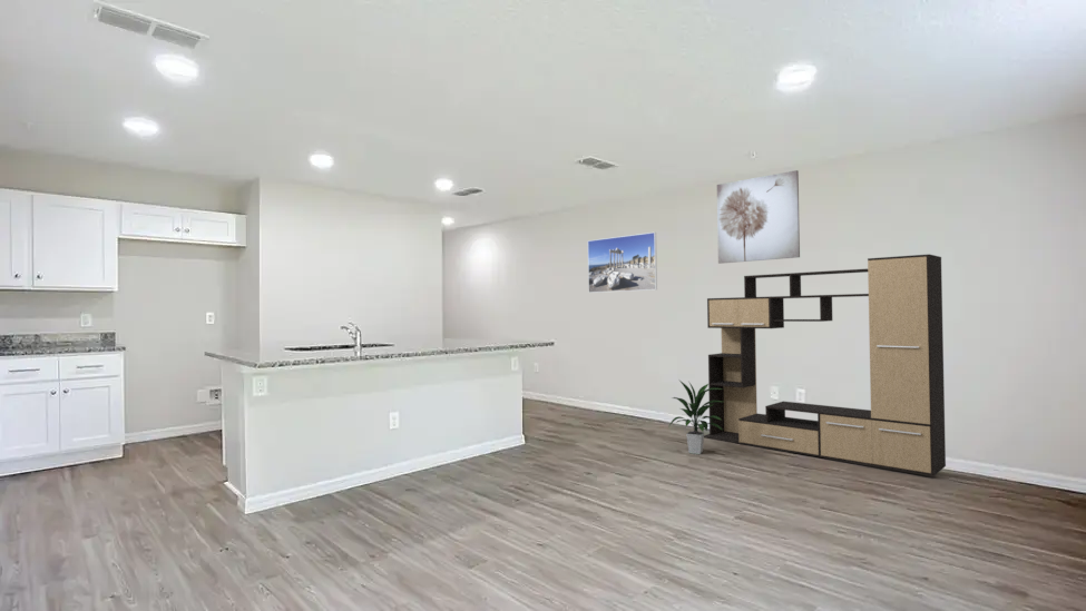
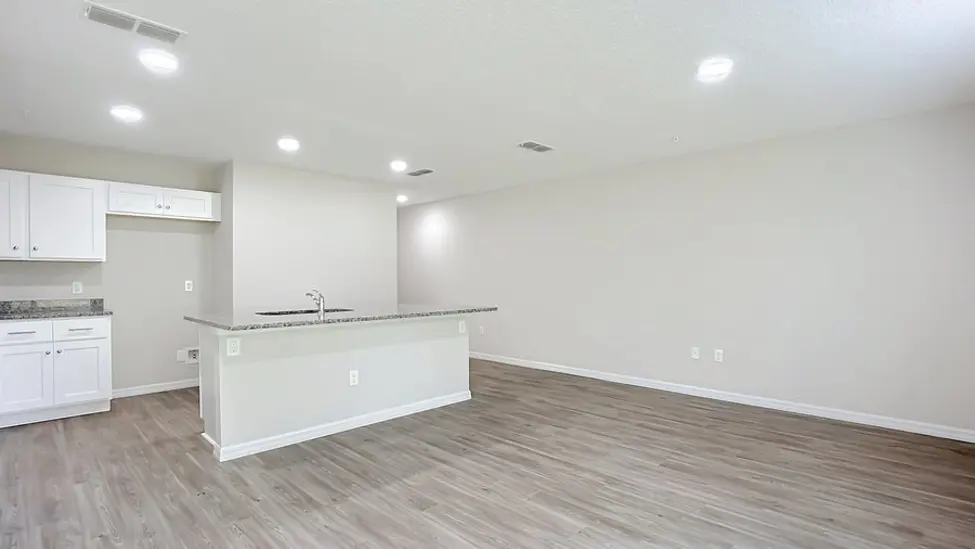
- wall art [716,169,801,265]
- indoor plant [667,380,723,455]
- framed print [587,231,658,294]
- media console [704,253,947,476]
